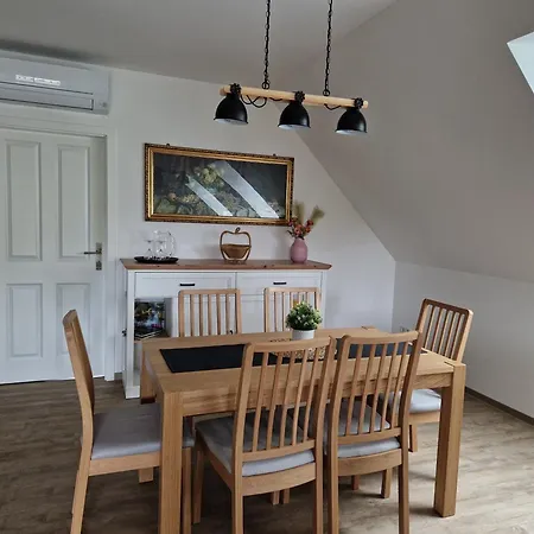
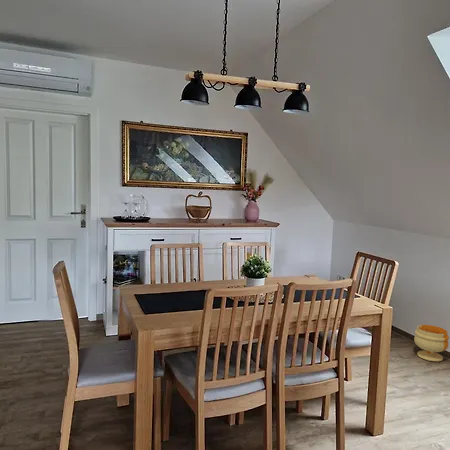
+ footed bowl [413,324,450,362]
